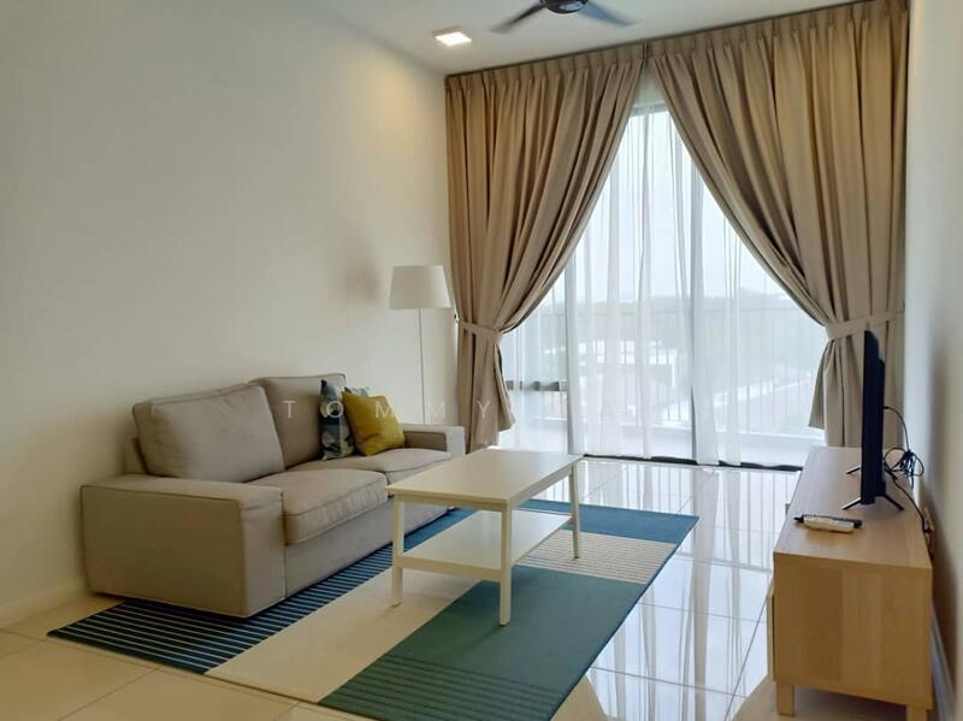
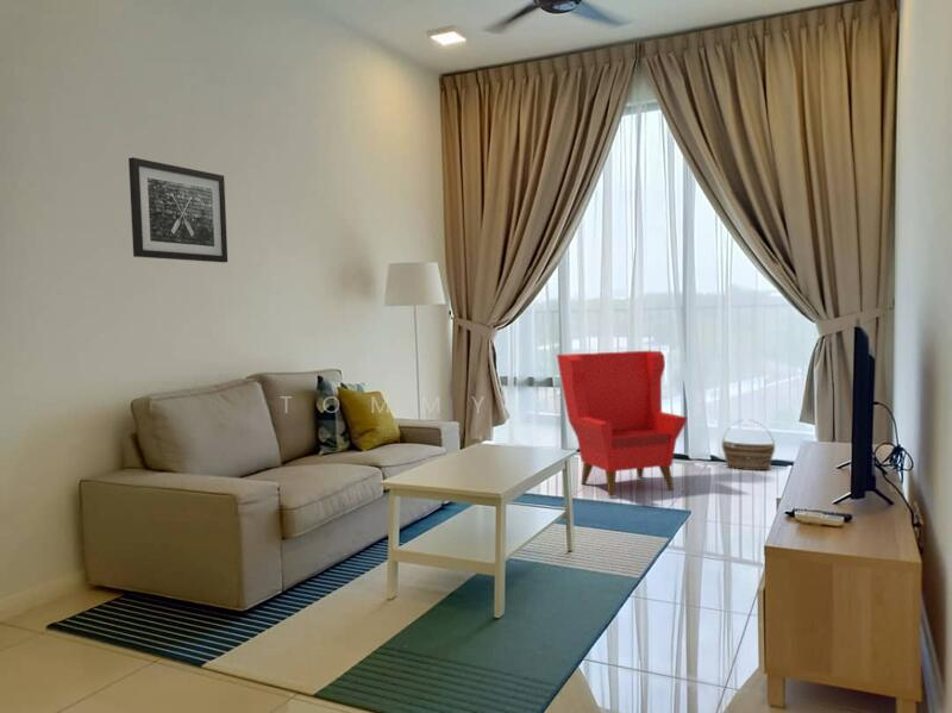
+ armchair [556,350,688,498]
+ basket [721,419,776,471]
+ wall art [127,156,228,263]
